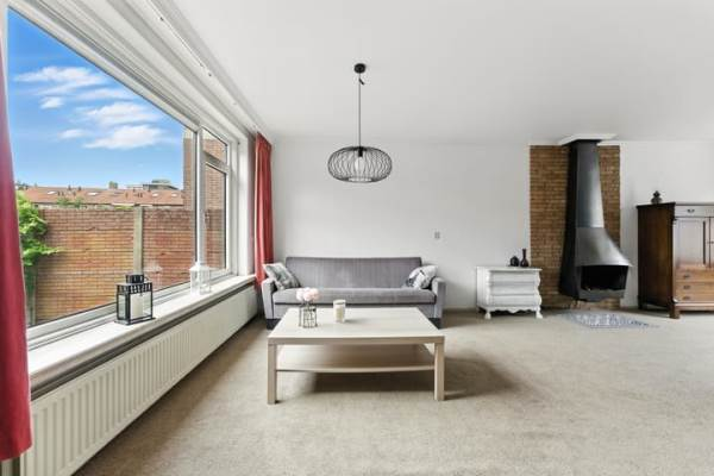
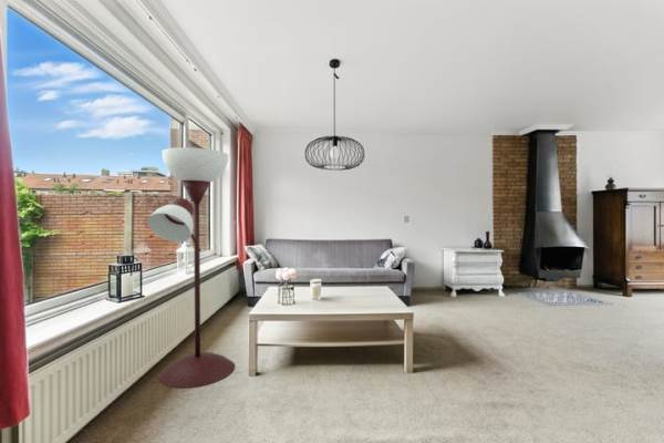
+ floor lamp [147,146,236,389]
